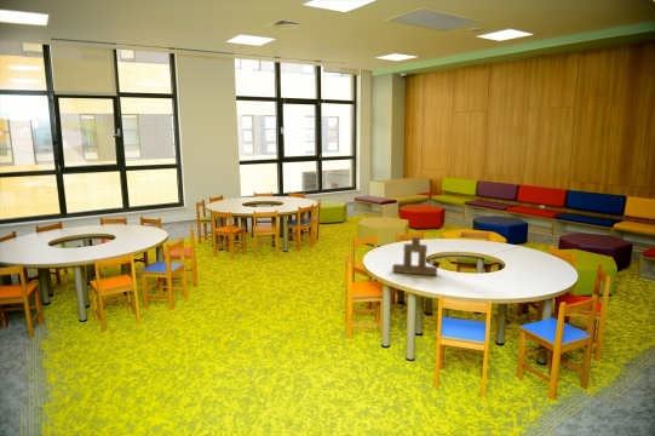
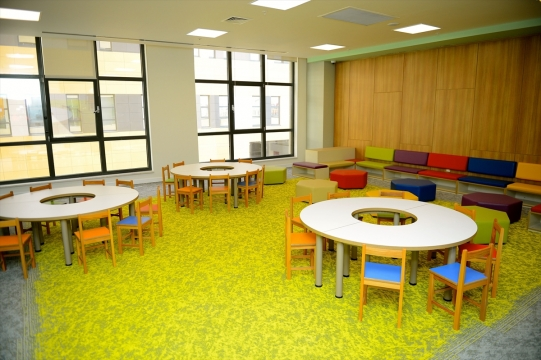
- toy blocks [391,236,438,276]
